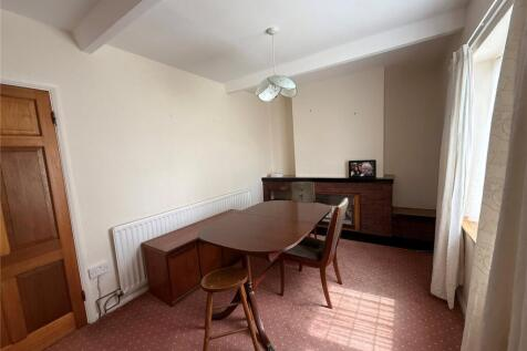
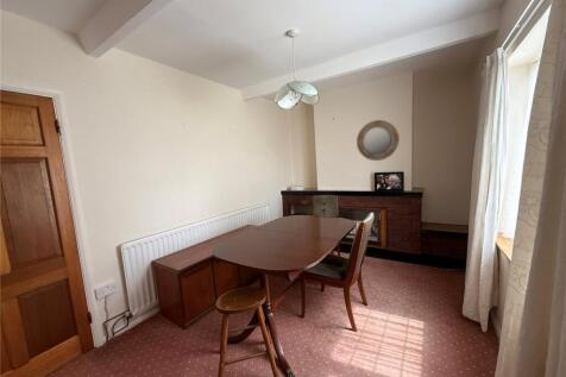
+ home mirror [356,119,401,162]
